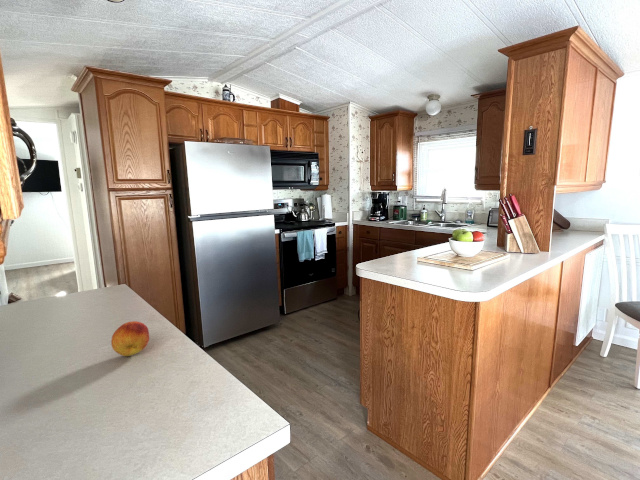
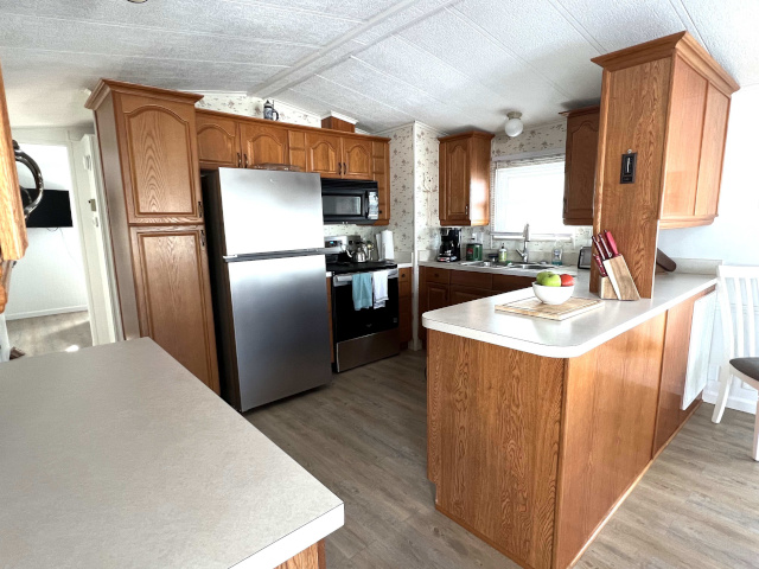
- fruit [110,320,150,357]
